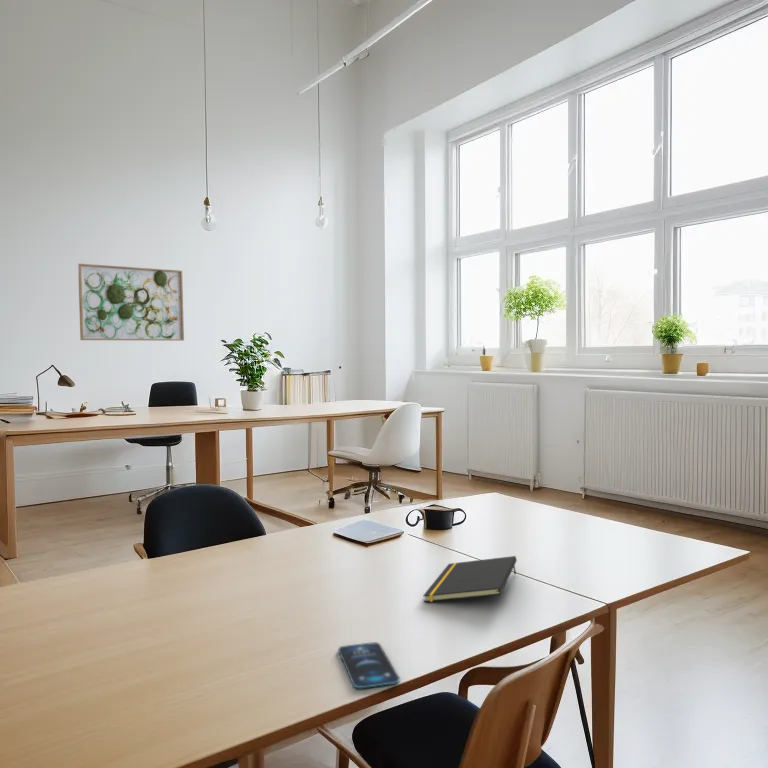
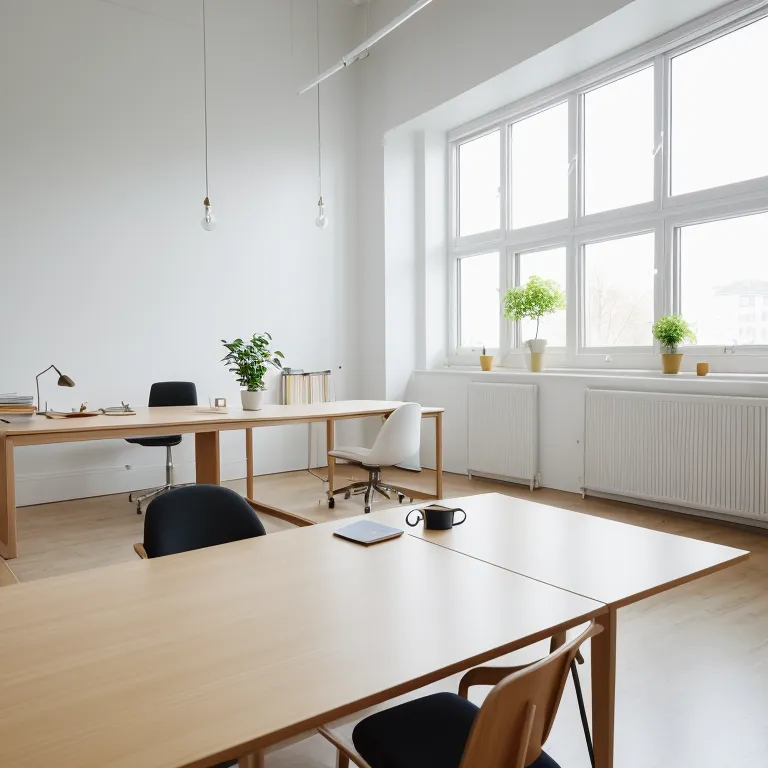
- wall art [77,263,185,342]
- notepad [422,555,518,603]
- smartphone [337,641,400,689]
